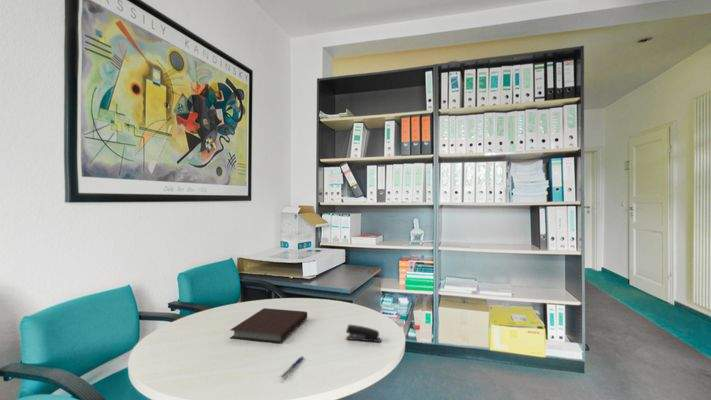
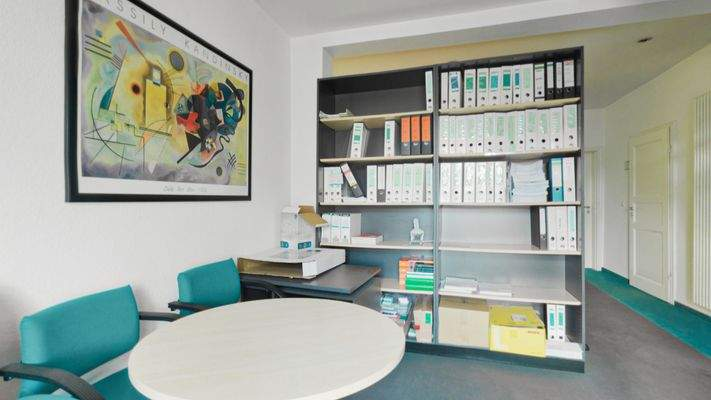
- pen [280,355,304,378]
- notebook [229,307,308,344]
- stapler [345,324,382,343]
